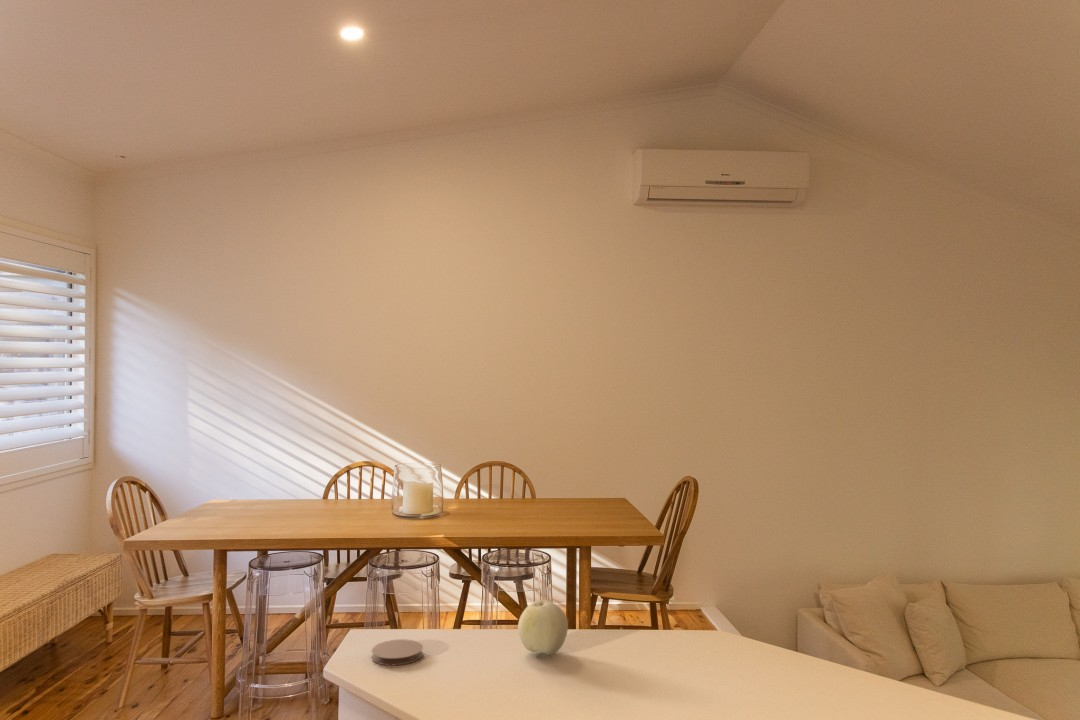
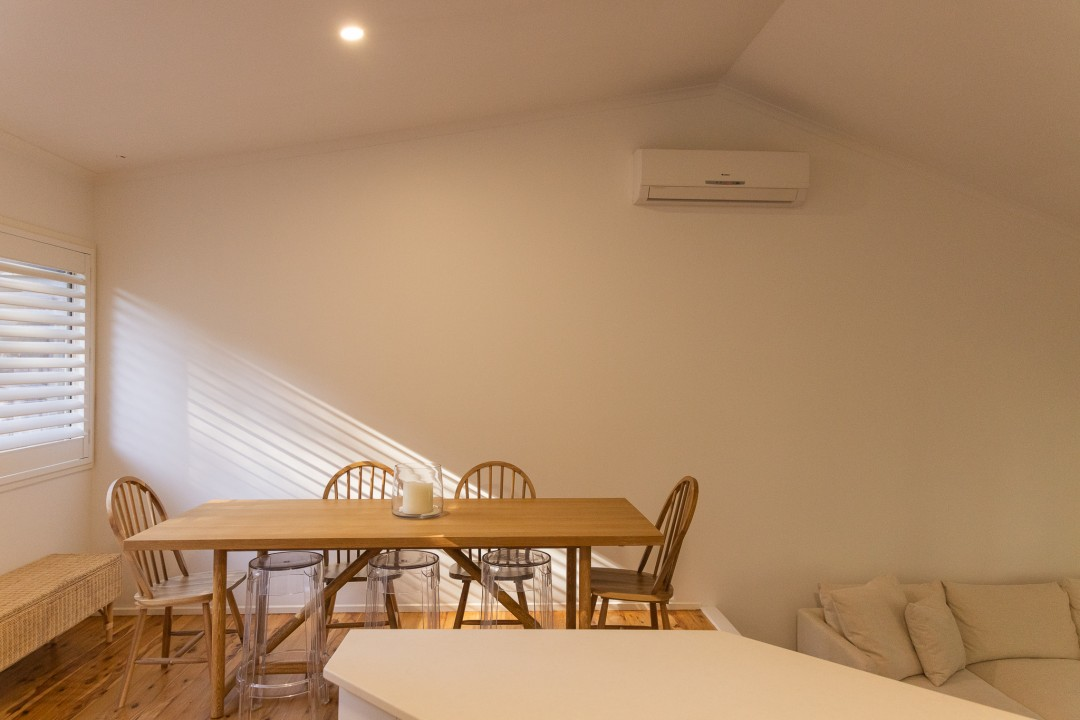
- coaster [371,638,424,666]
- fruit [517,599,569,656]
